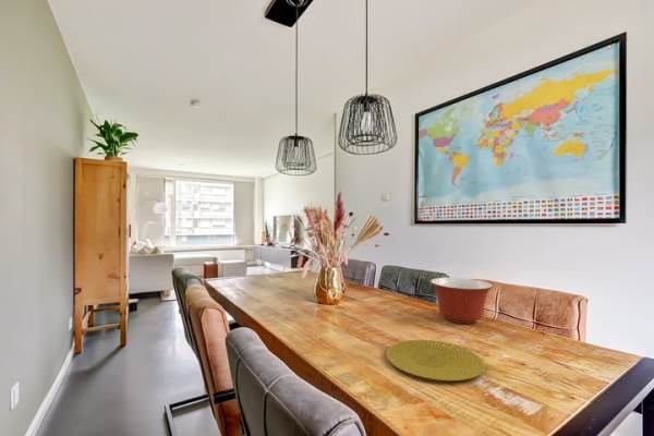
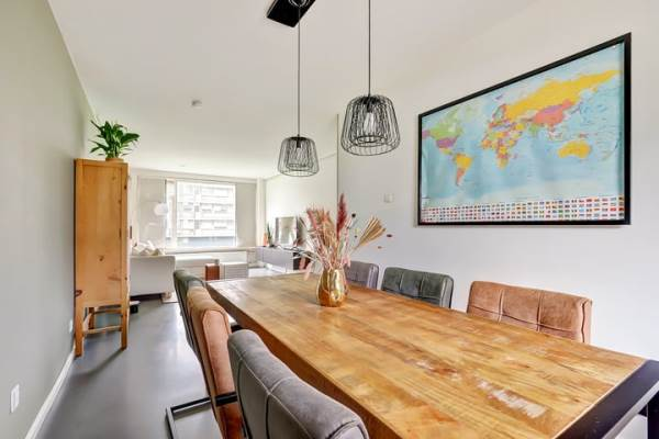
- mixing bowl [429,277,494,325]
- plate [385,339,486,382]
